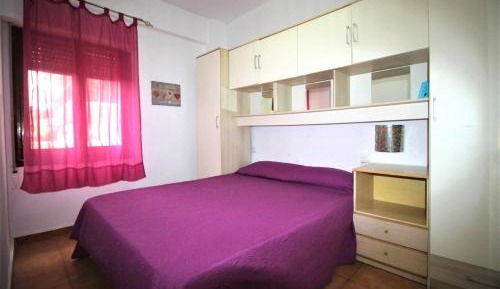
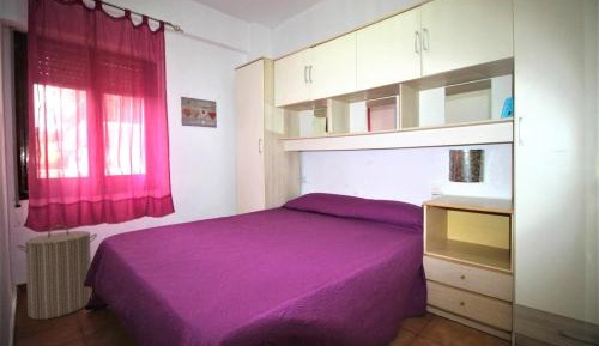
+ laundry hamper [16,224,98,321]
